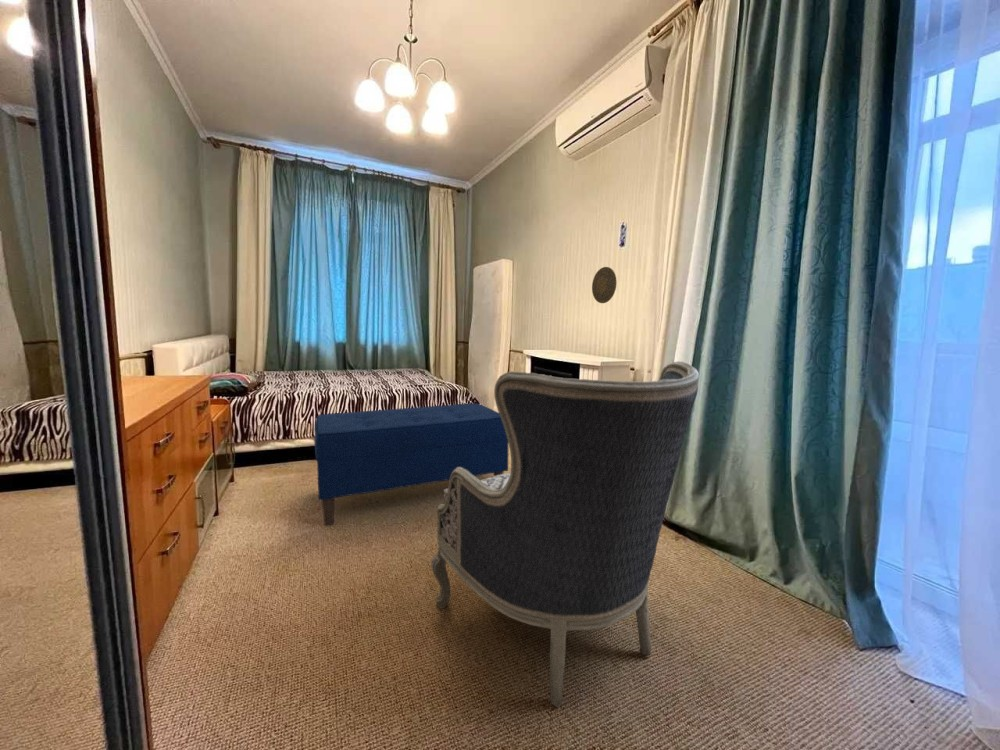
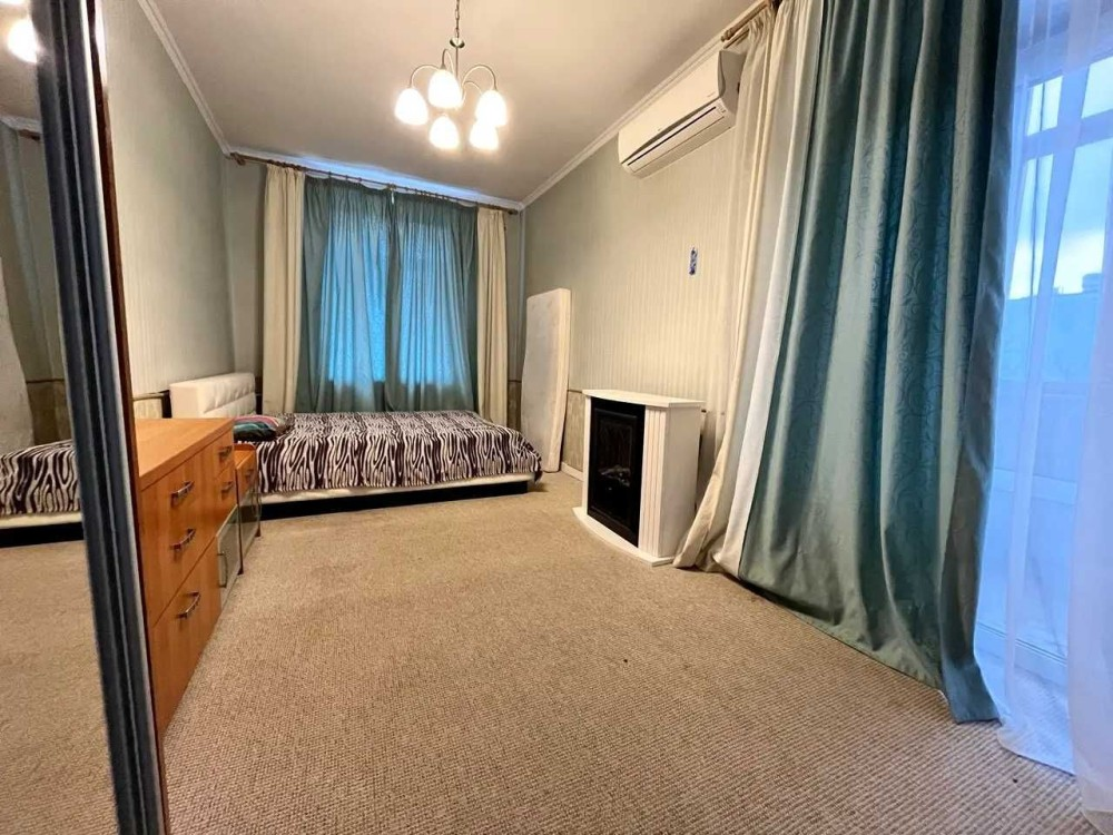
- bench [314,402,510,527]
- armchair [430,360,700,709]
- decorative plate [591,266,618,304]
